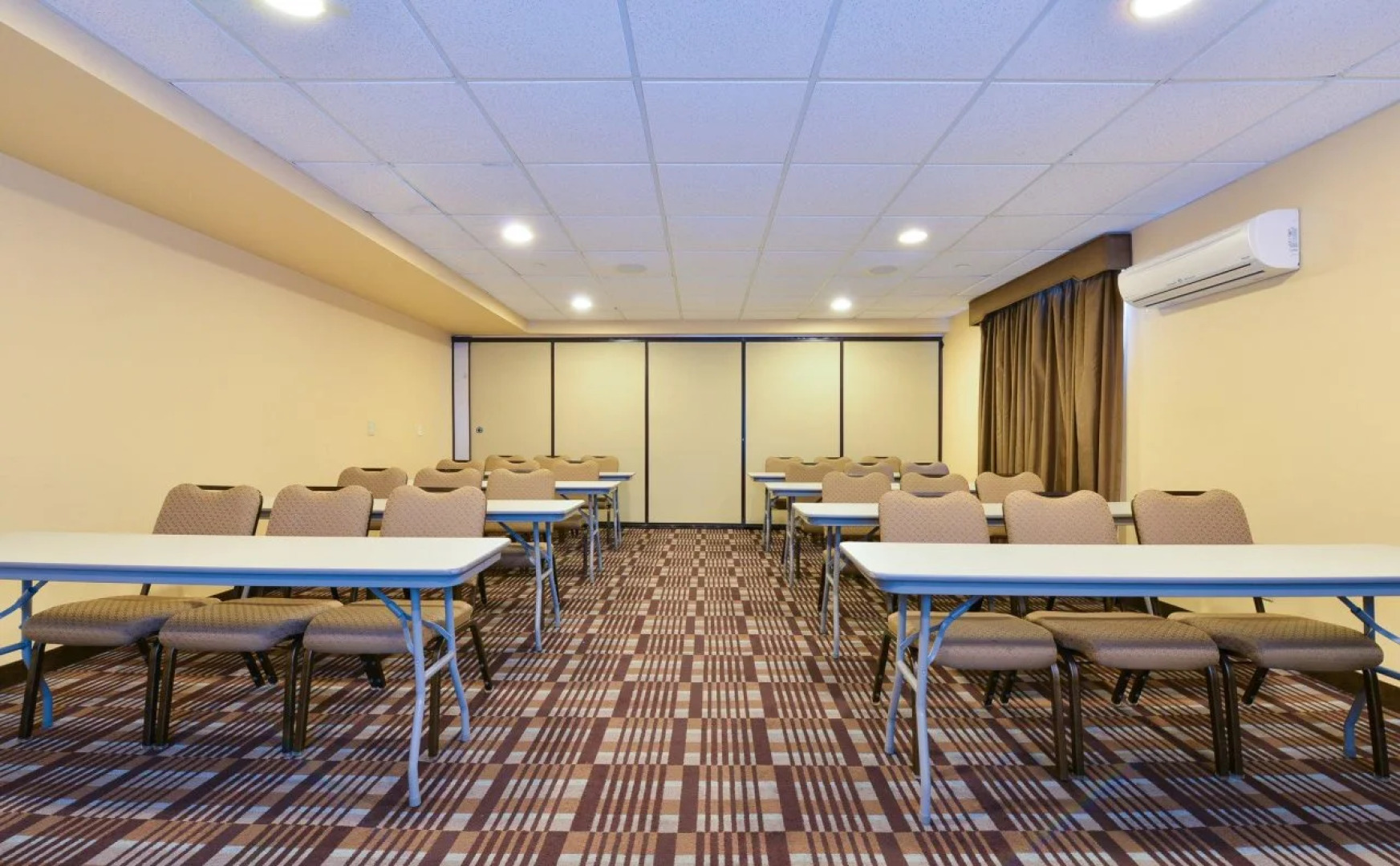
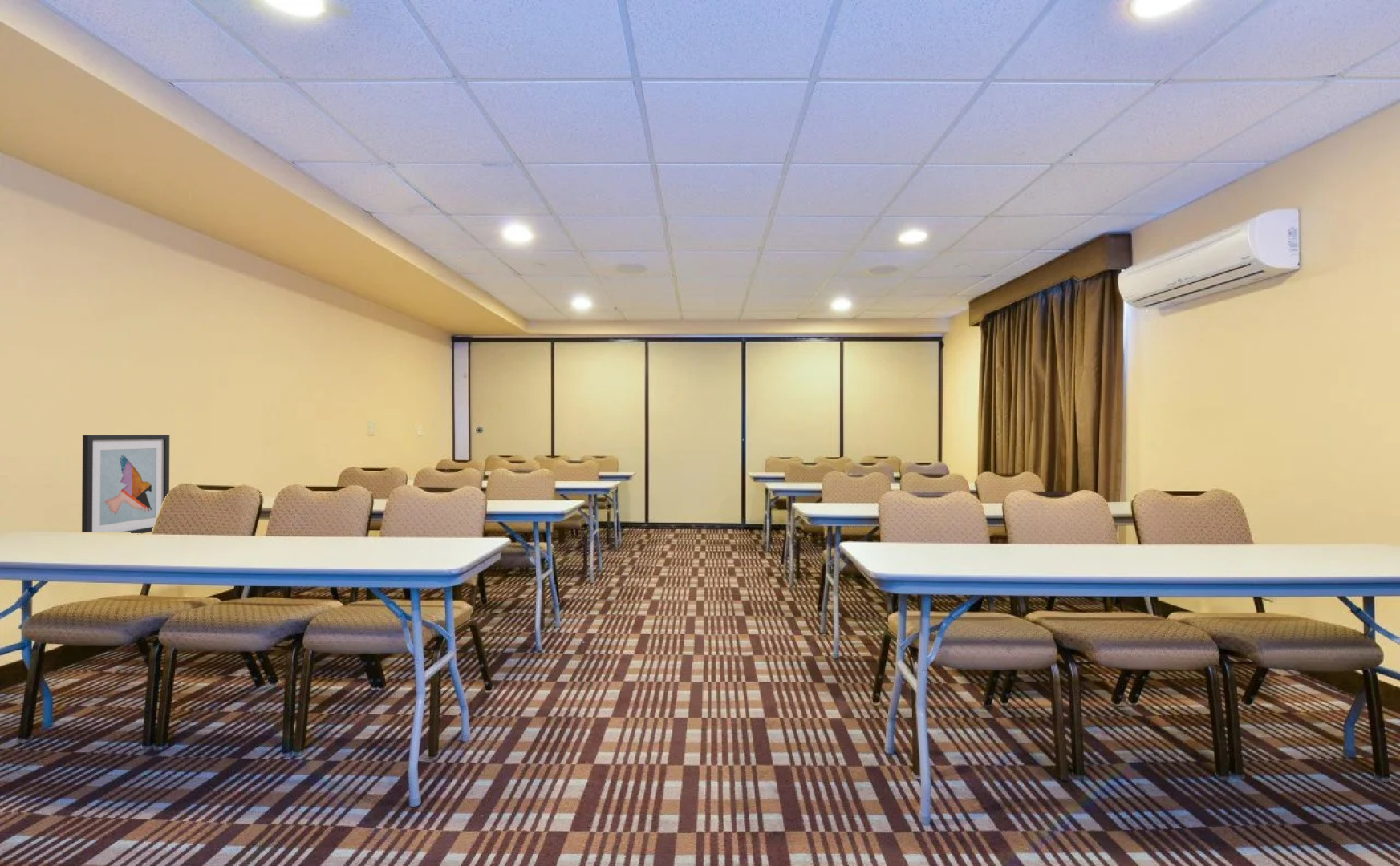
+ wall art [81,434,170,534]
